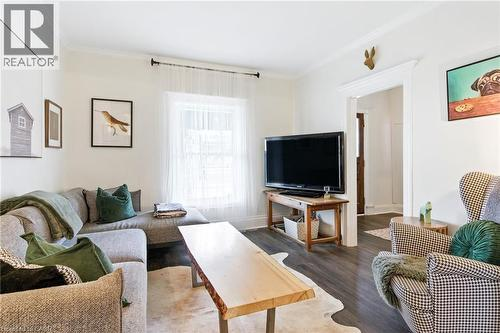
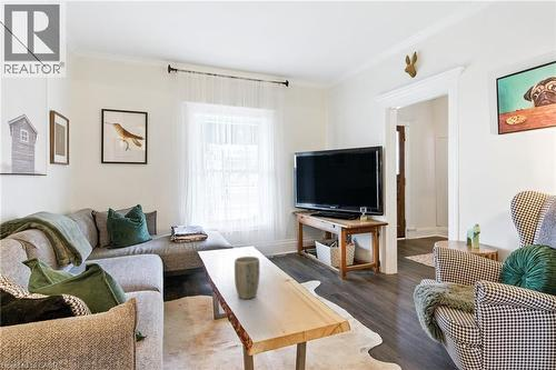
+ plant pot [234,256,260,300]
